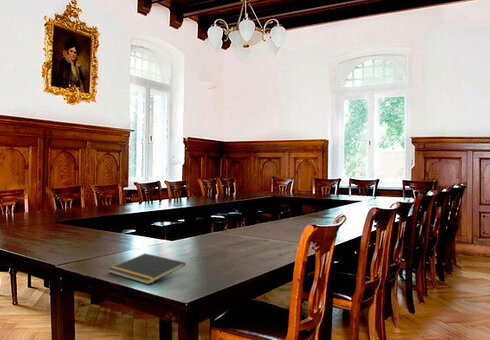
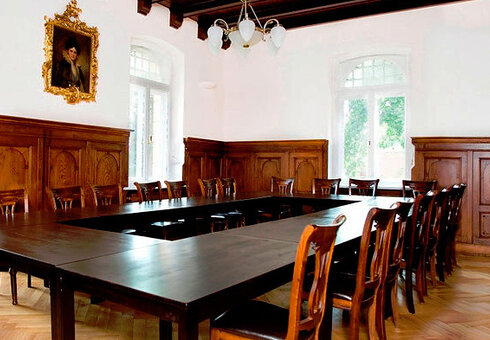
- notepad [108,252,186,285]
